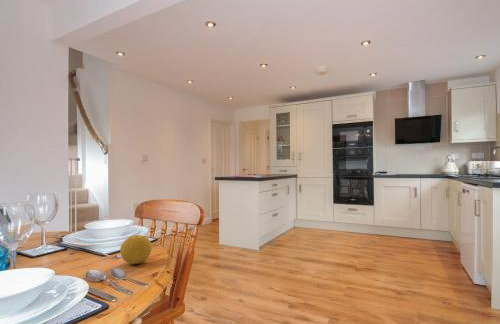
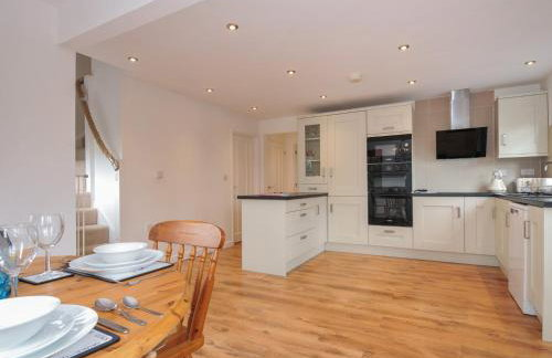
- fruit [119,234,153,265]
